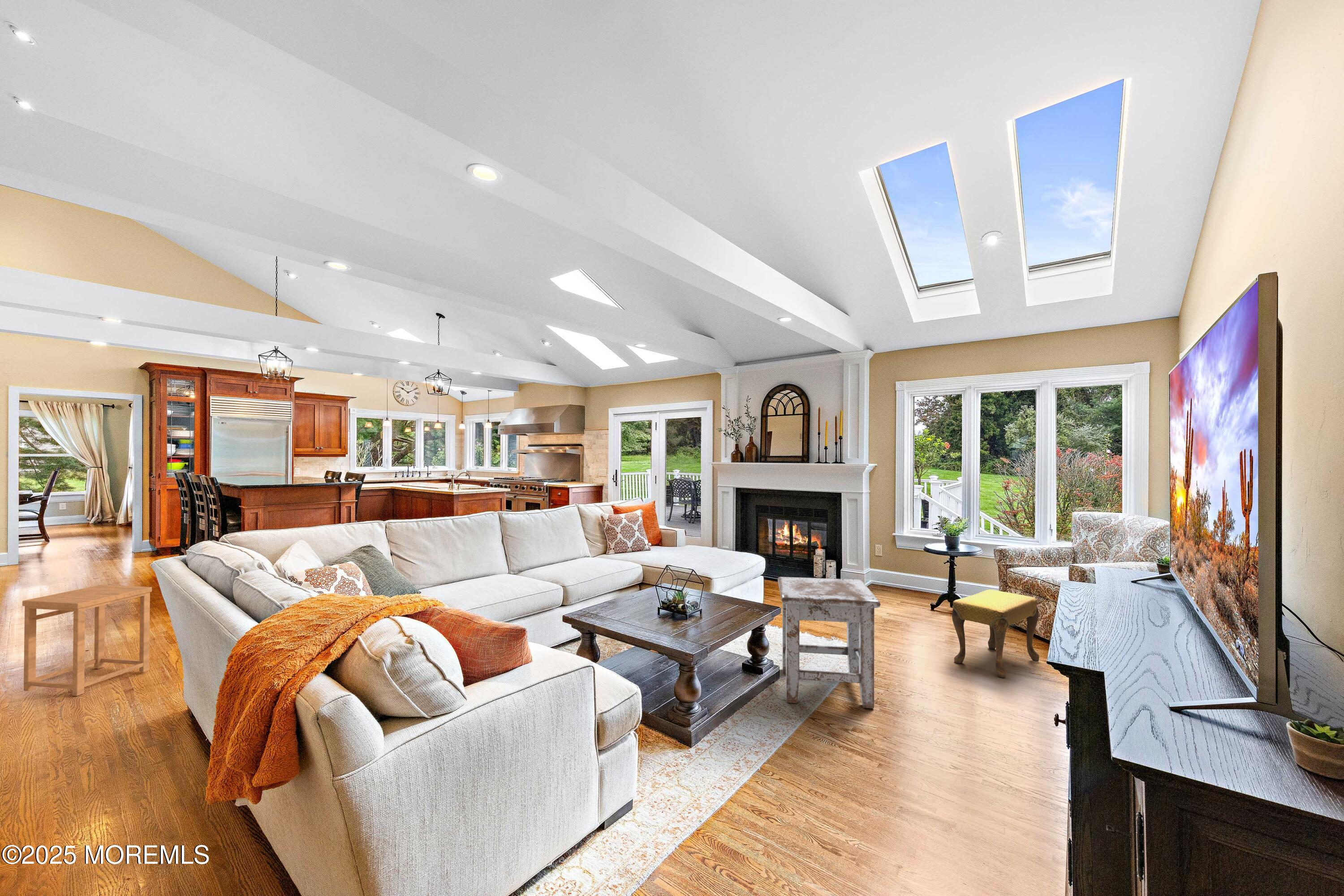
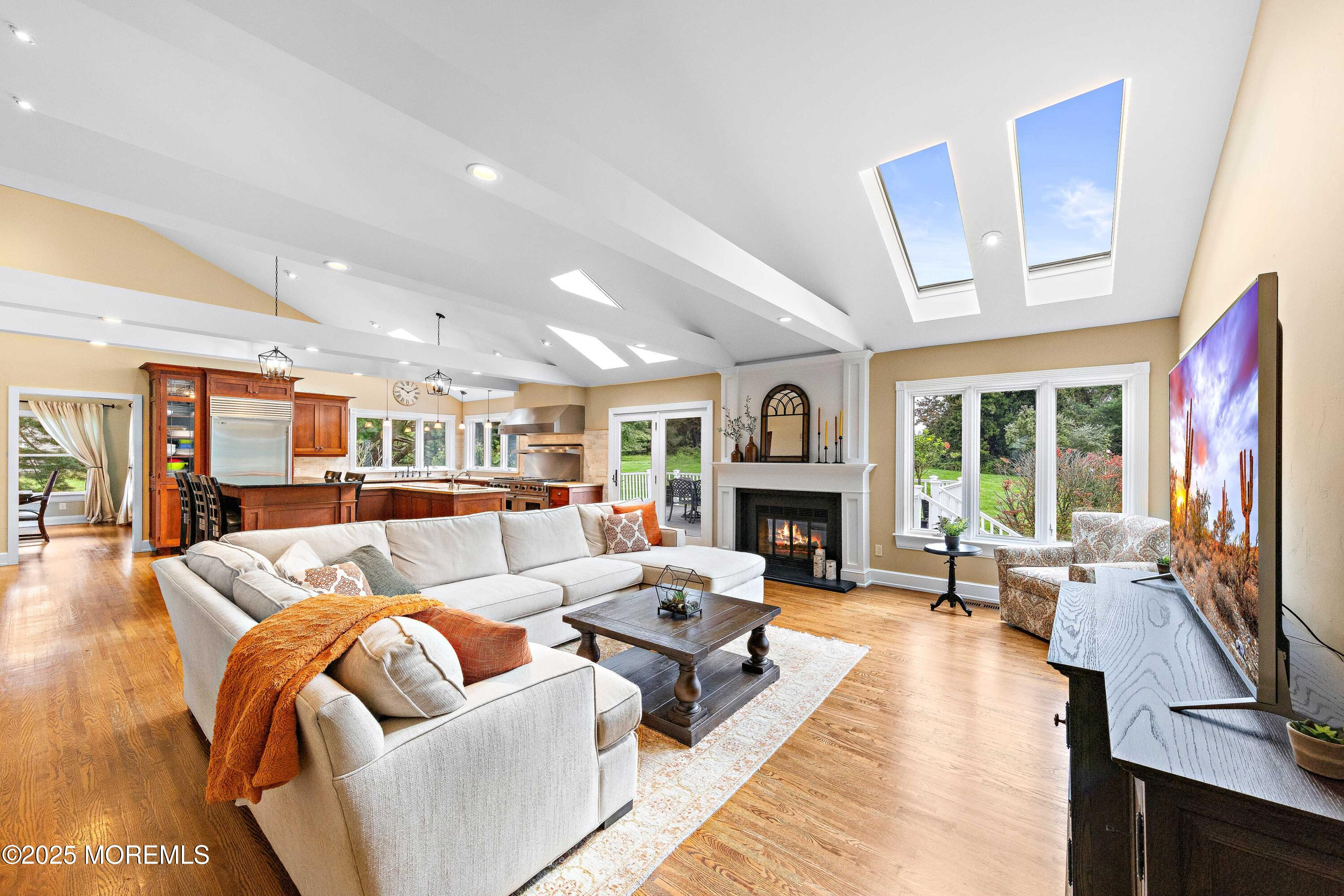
- footstool [952,589,1040,678]
- stool [777,576,881,709]
- side table [22,584,152,697]
